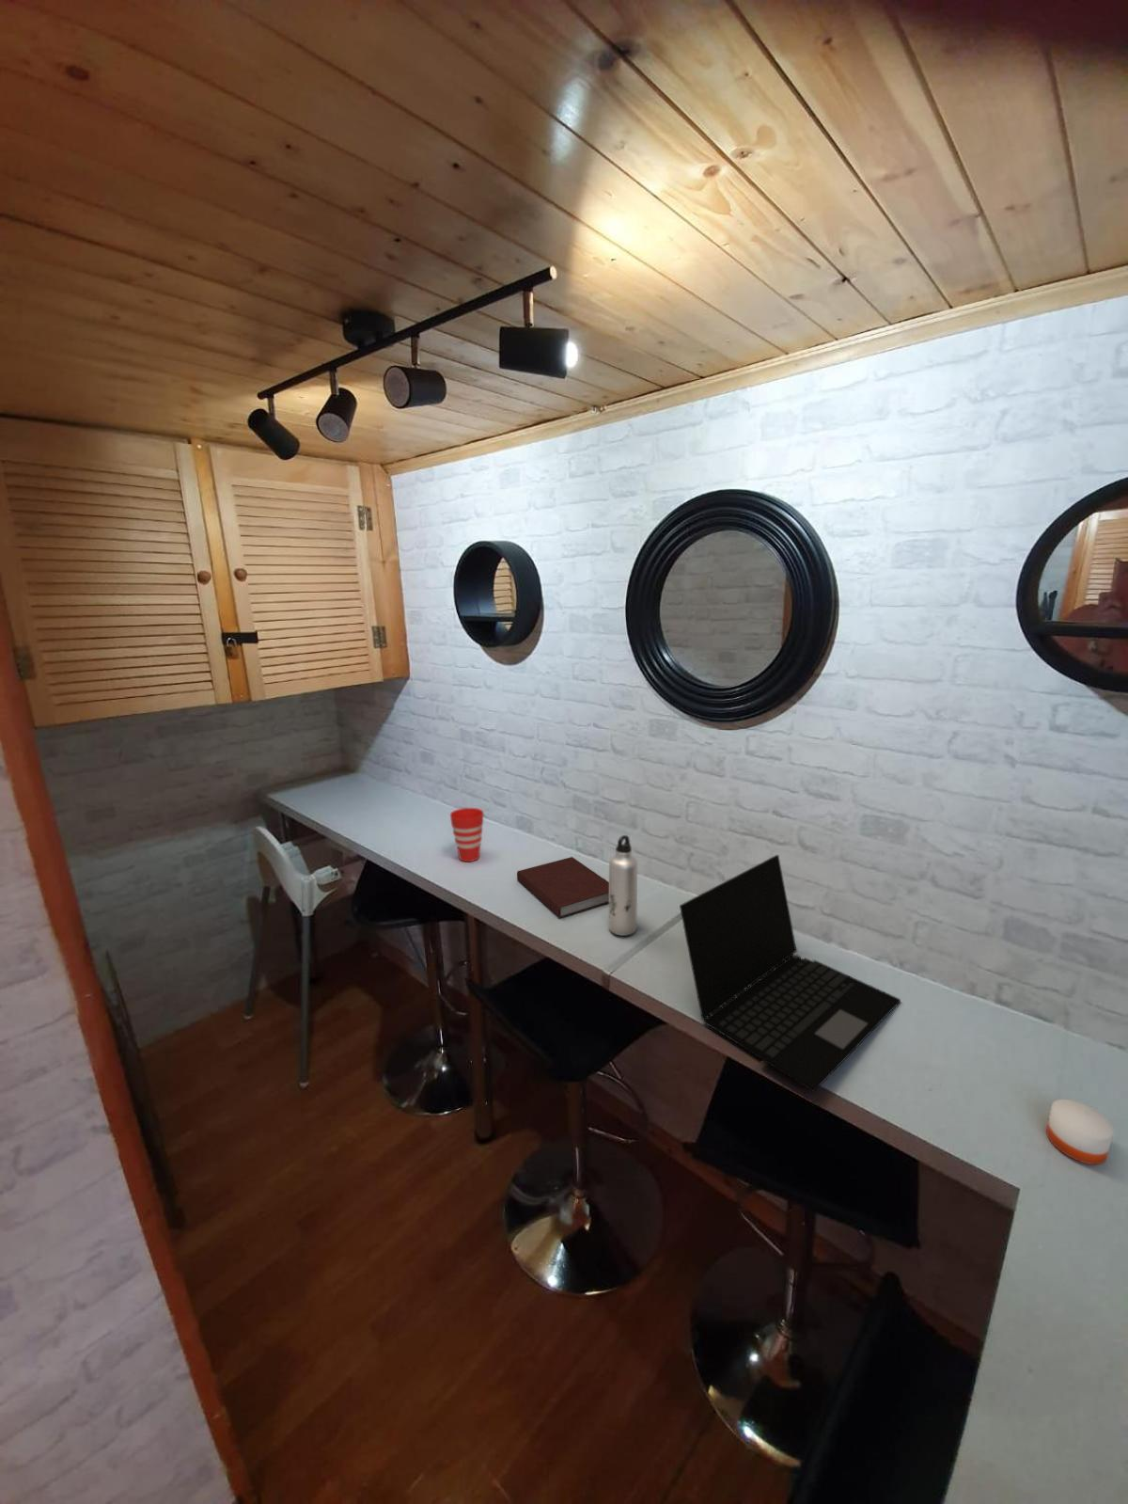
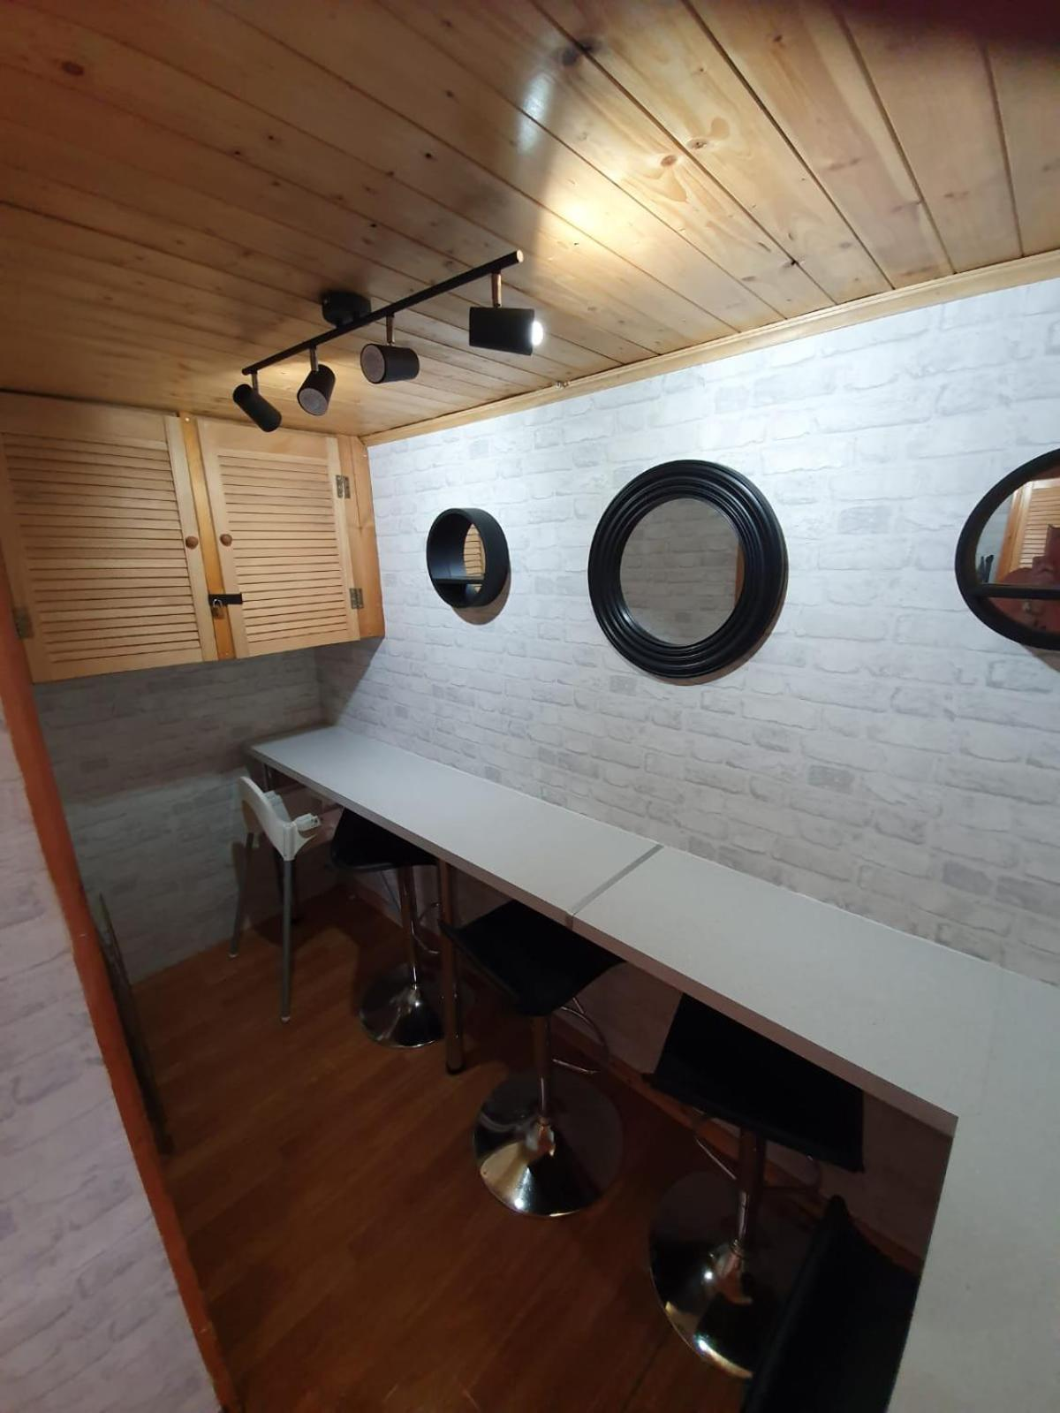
- notebook [517,856,609,919]
- candle [1045,1099,1115,1165]
- laptop [679,855,902,1093]
- water bottle [608,834,639,936]
- cup [449,807,485,863]
